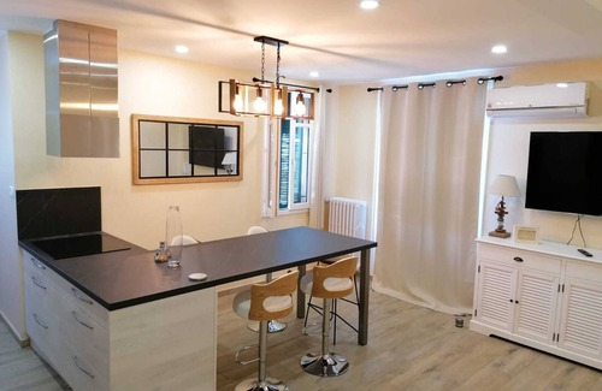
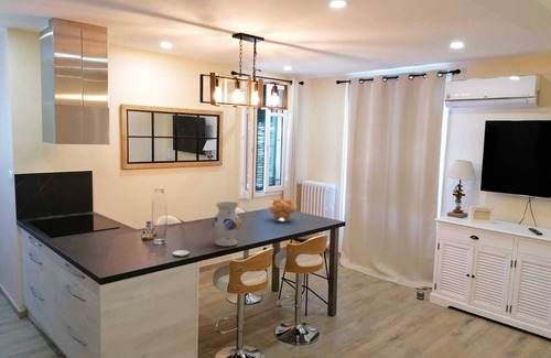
+ fruit basket [267,197,298,223]
+ vase [212,200,242,247]
